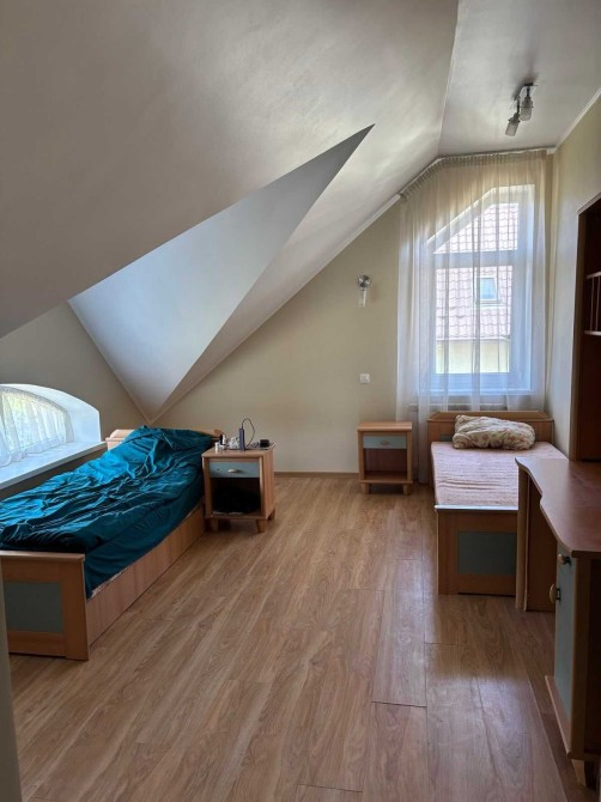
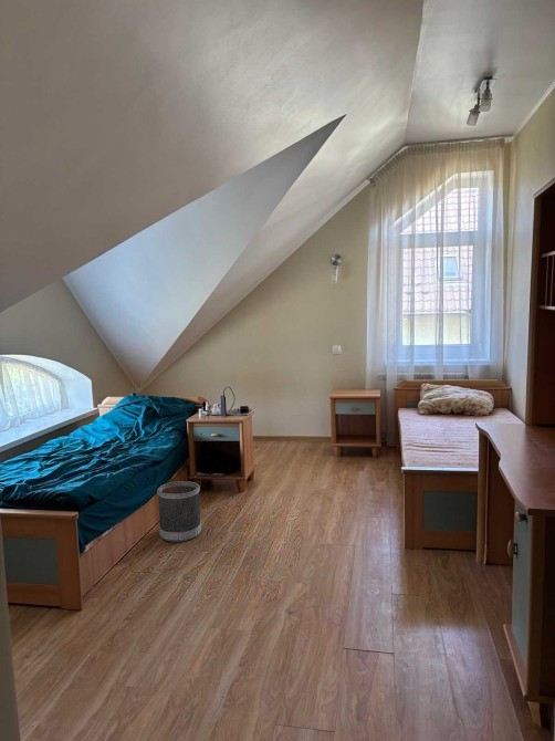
+ wastebasket [156,480,202,543]
